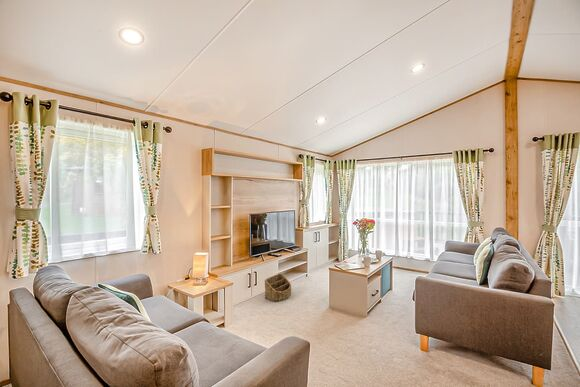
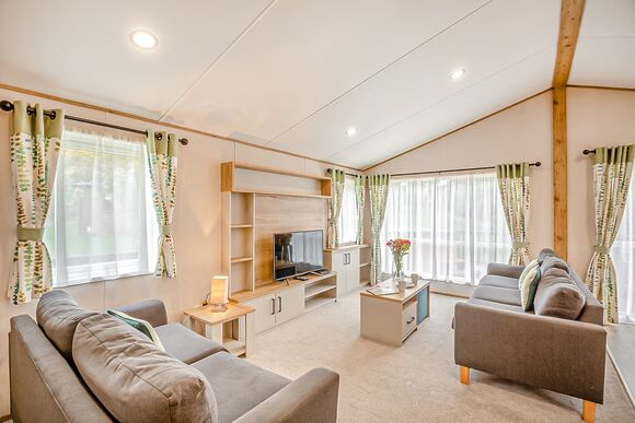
- basket [264,272,292,303]
